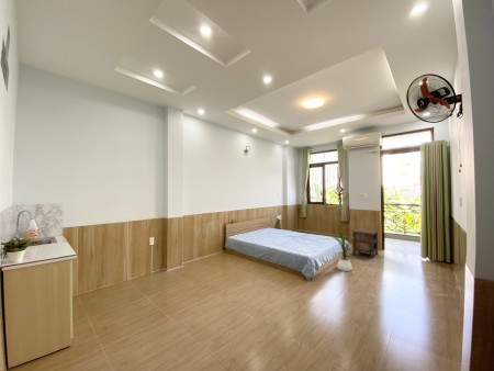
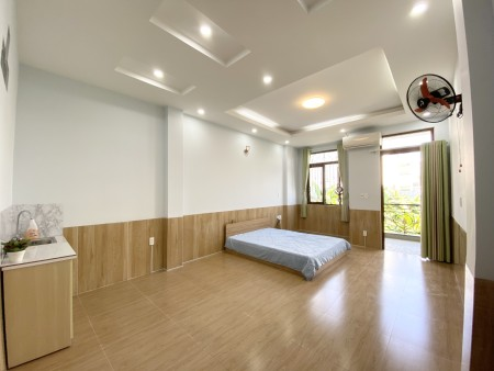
- house plant [332,231,355,272]
- nightstand [351,227,379,259]
